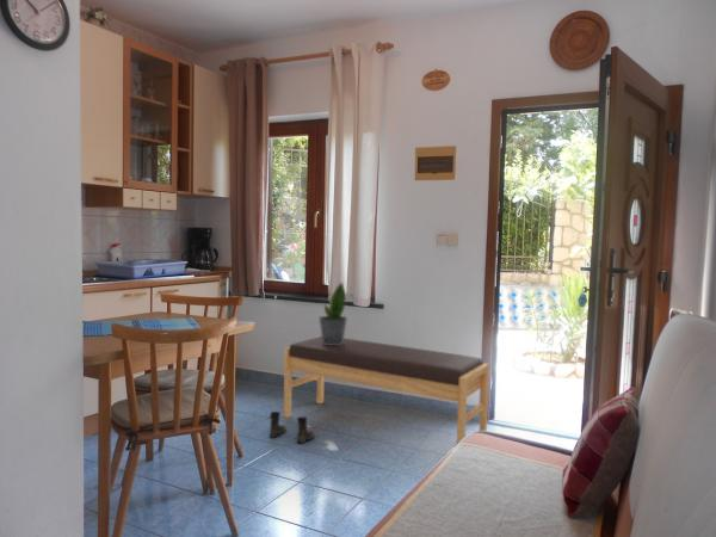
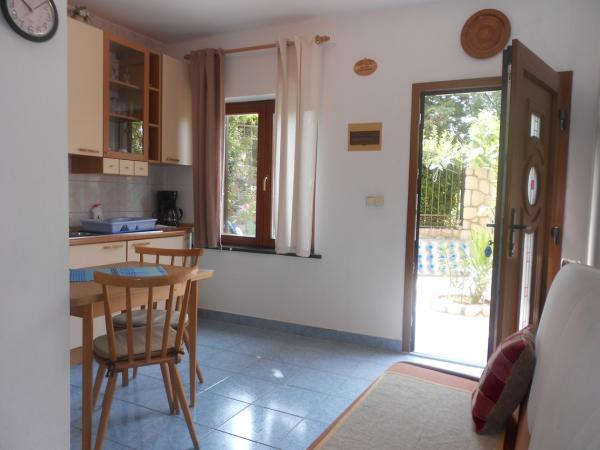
- boots [268,411,315,444]
- potted plant [317,282,348,345]
- bench [283,335,490,445]
